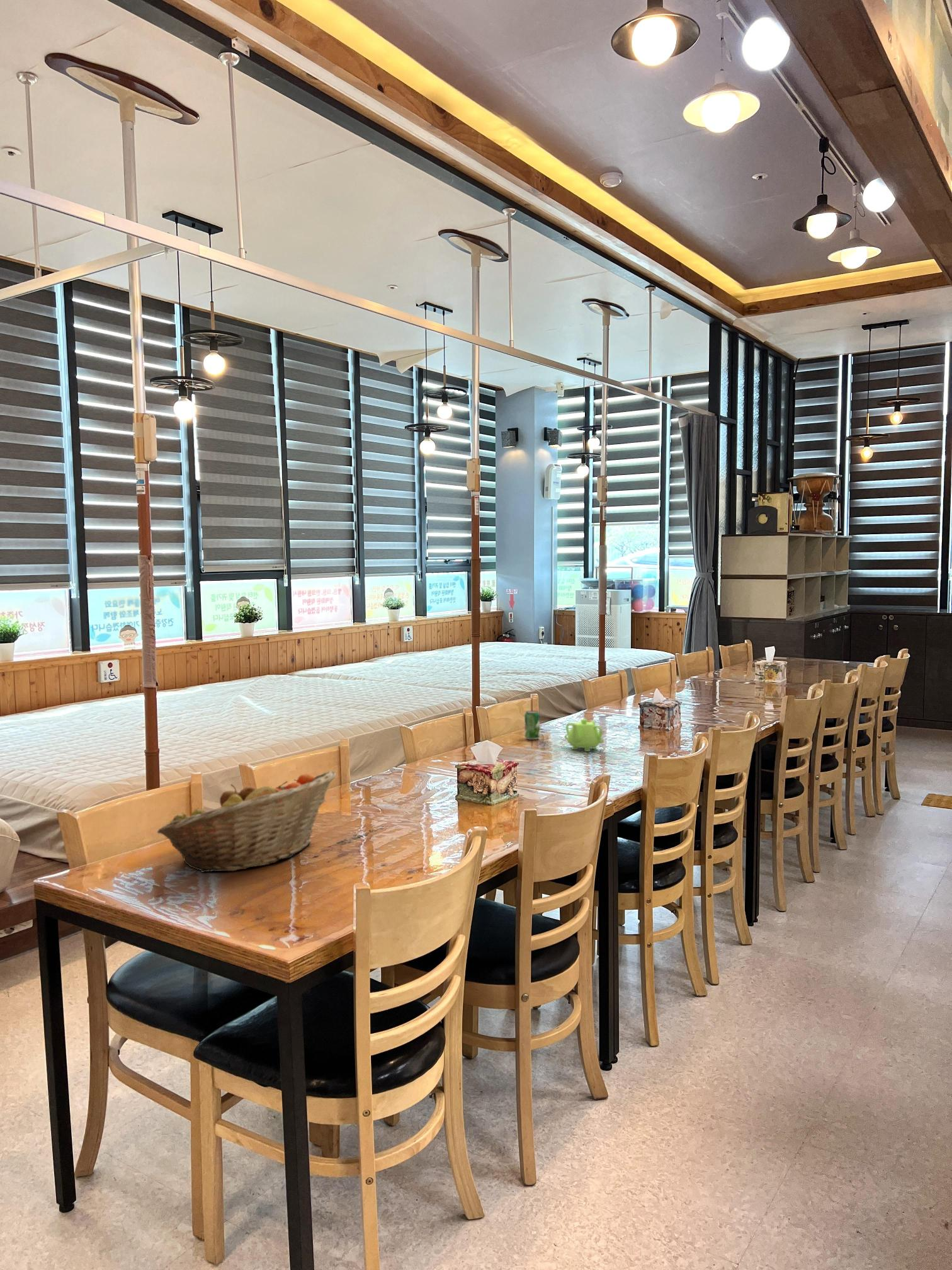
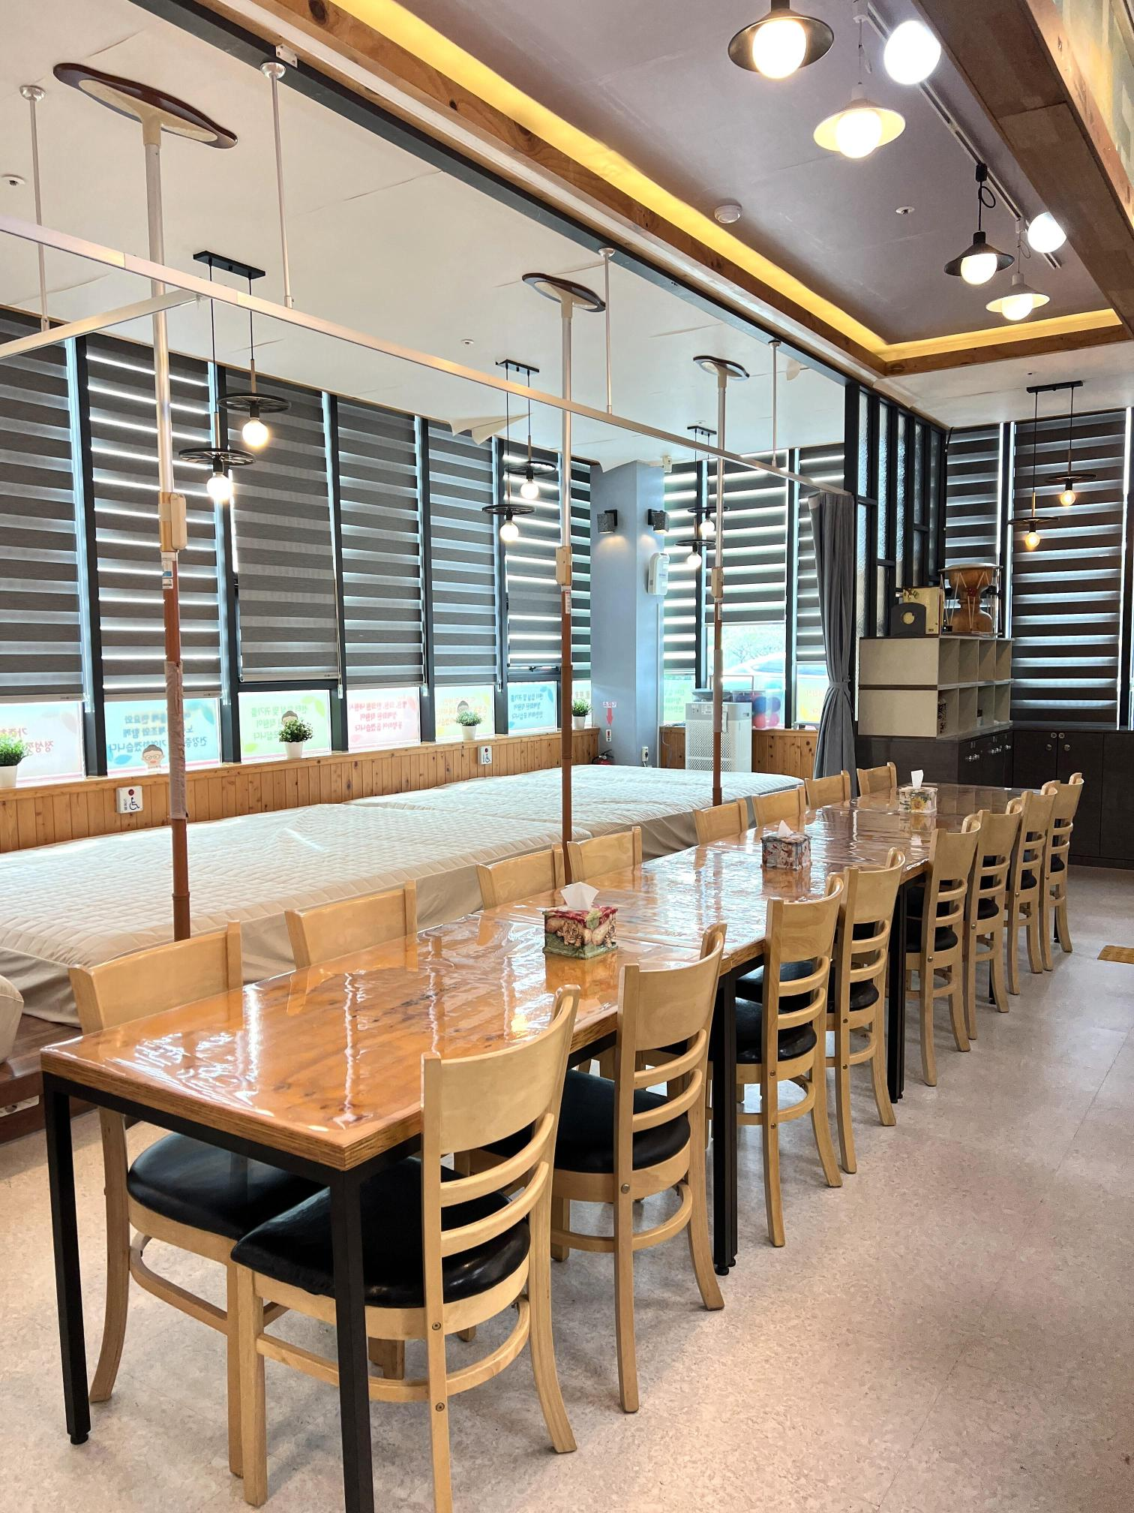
- teapot [564,718,604,752]
- beverage can [524,710,541,740]
- fruit basket [157,771,337,873]
